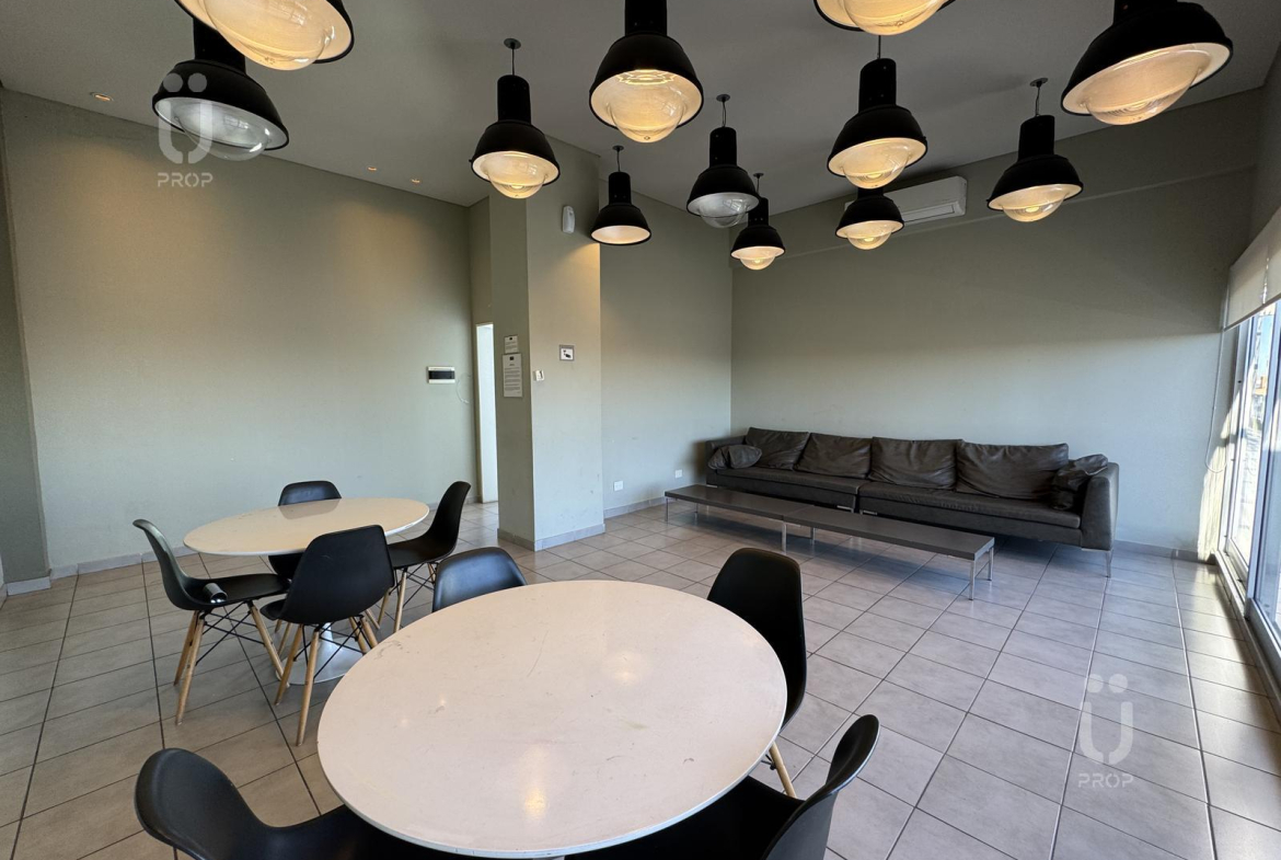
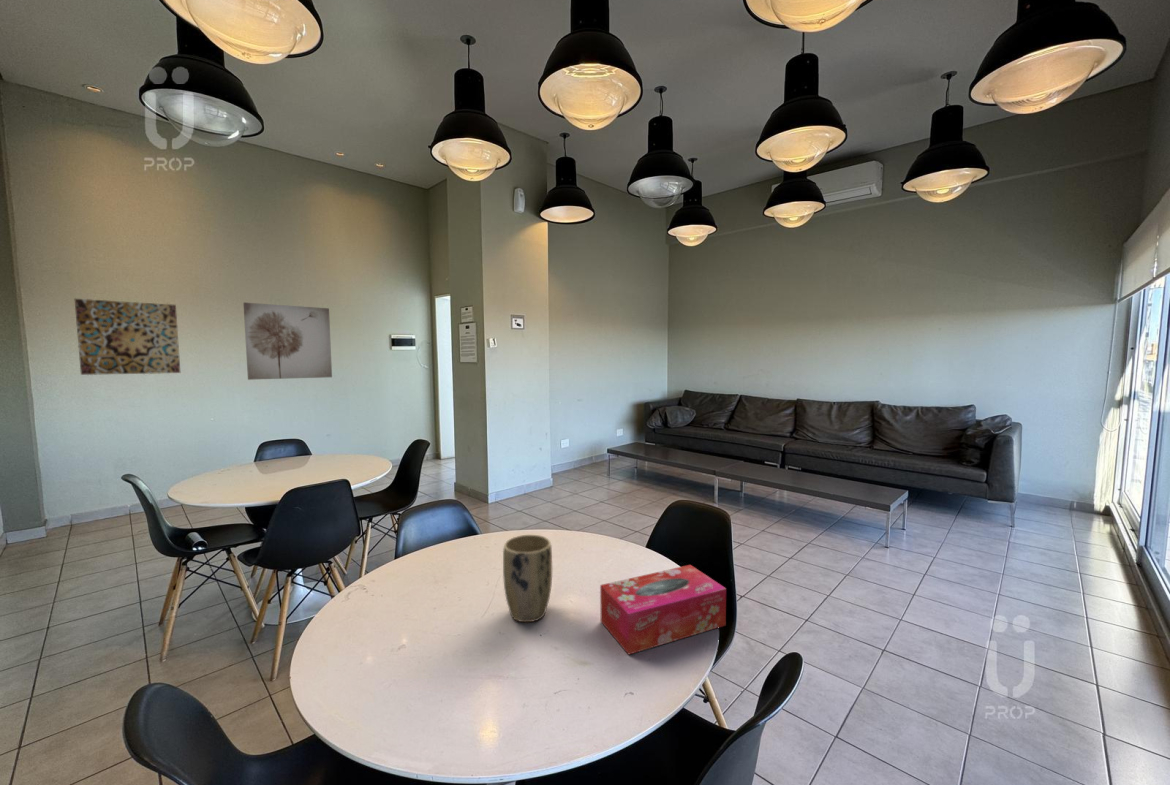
+ wall art [243,302,333,381]
+ plant pot [502,534,553,623]
+ tissue box [599,564,727,656]
+ wall art [74,298,181,376]
